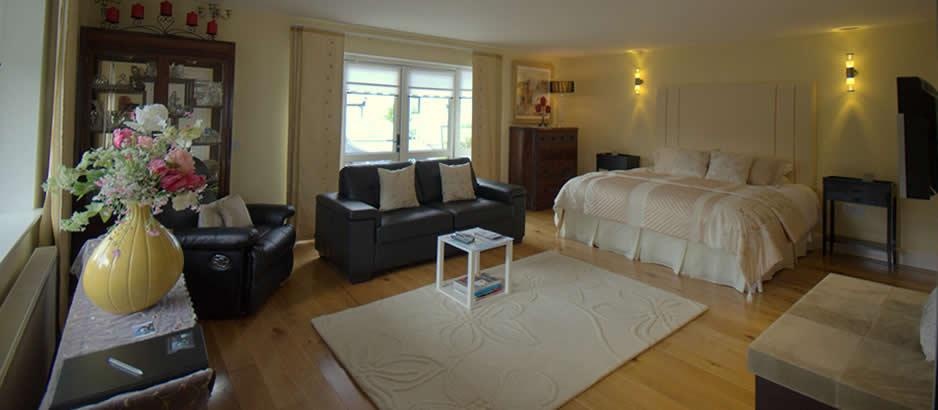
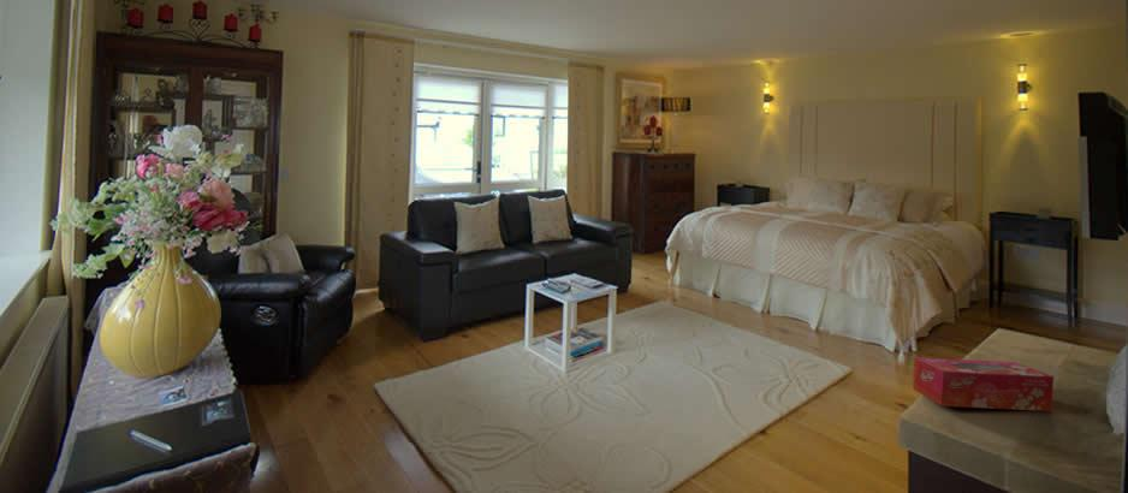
+ tissue box [912,356,1055,412]
